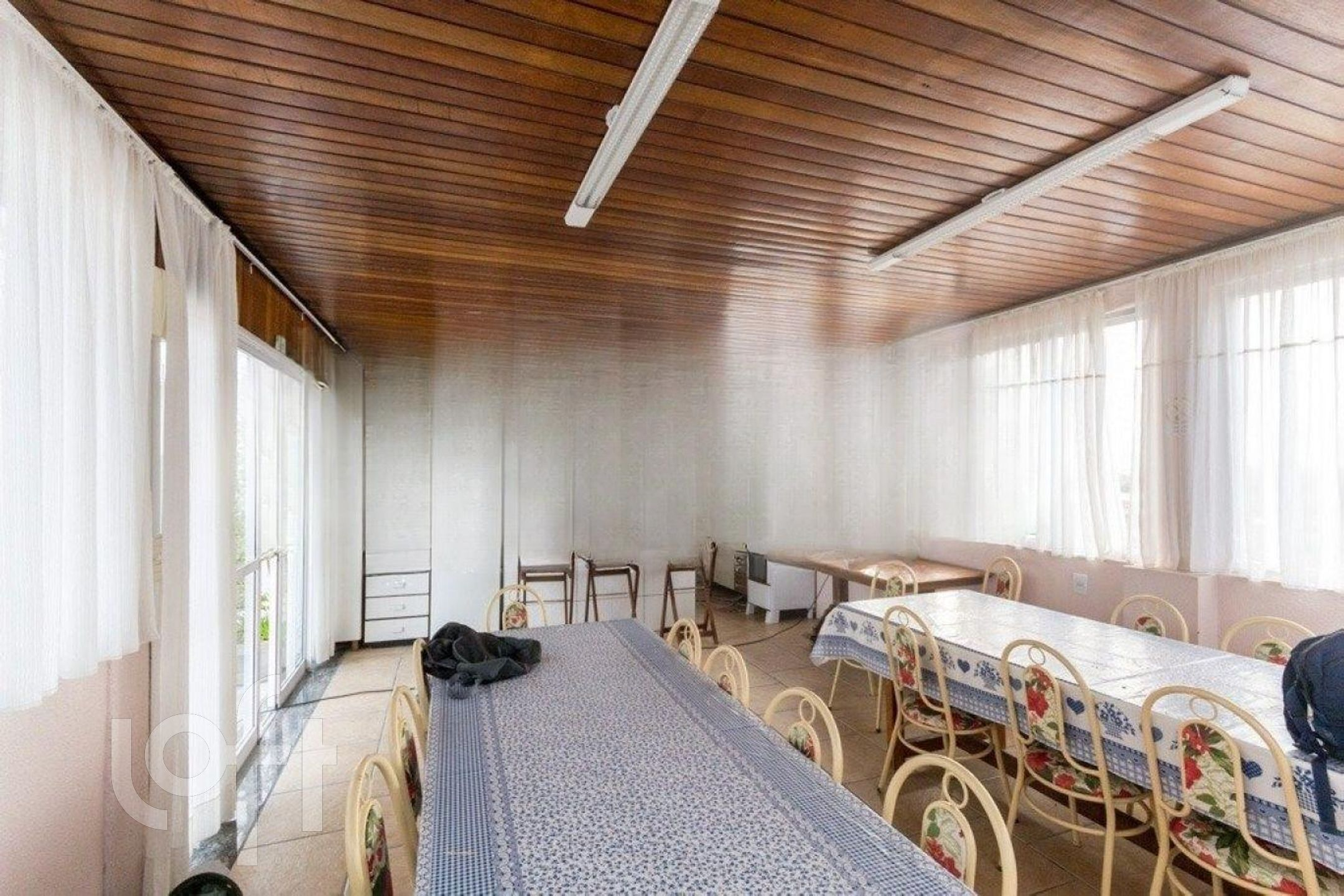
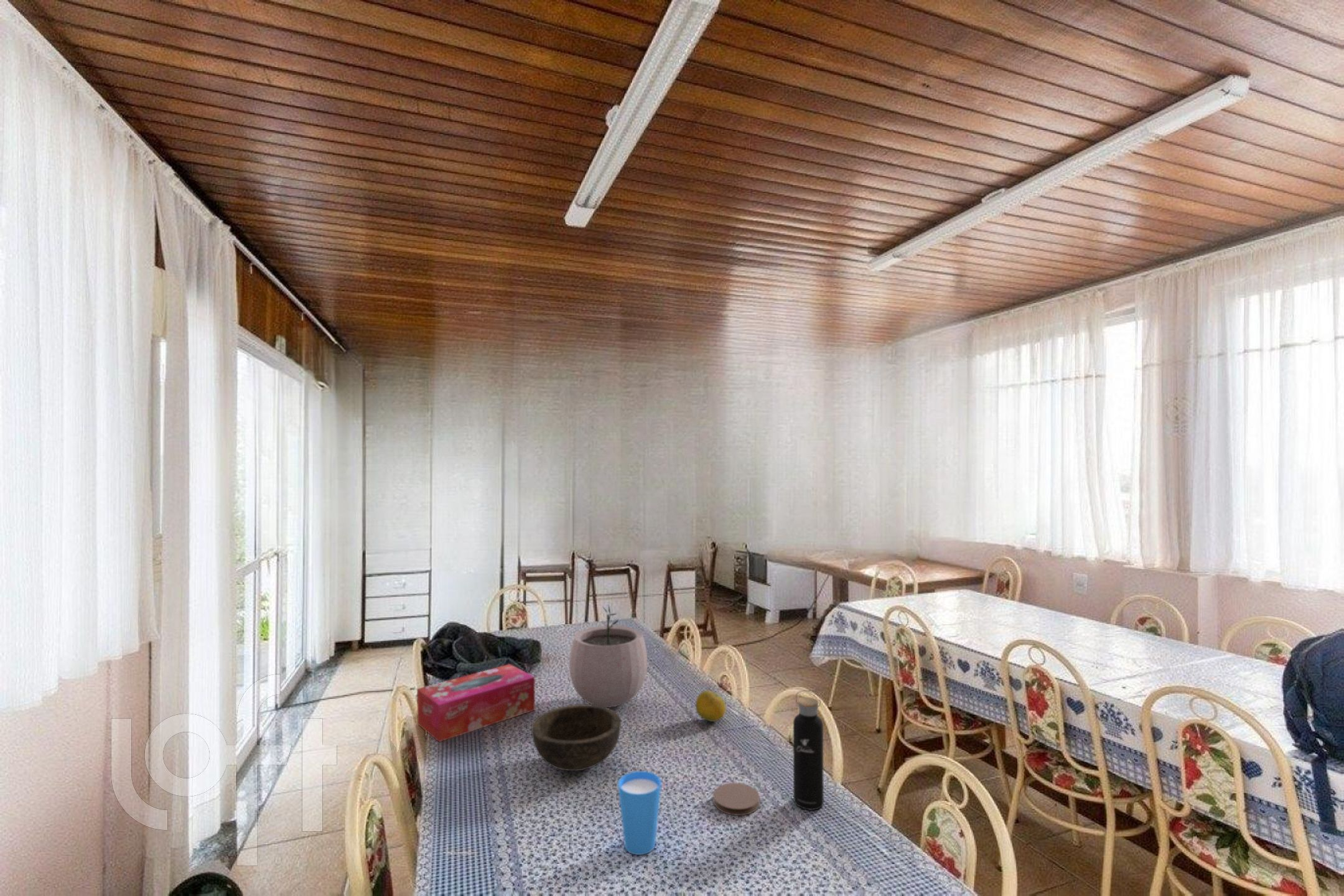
+ cup [617,770,662,856]
+ tissue box [416,663,536,742]
+ coaster [712,782,760,816]
+ fruit [695,690,727,722]
+ plant pot [569,605,648,708]
+ water bottle [793,689,824,811]
+ bowl [531,704,622,772]
